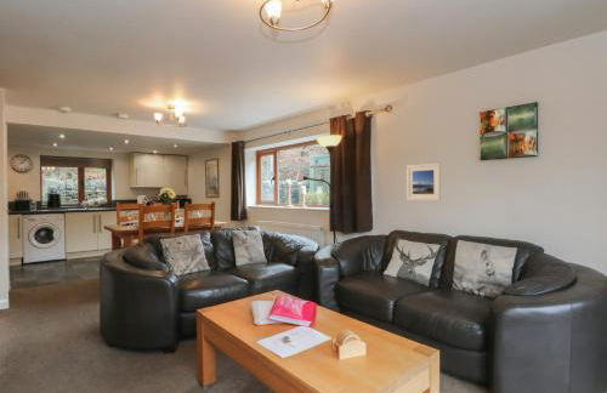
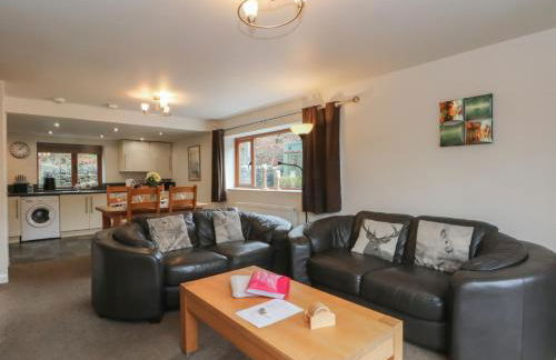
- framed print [405,163,442,201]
